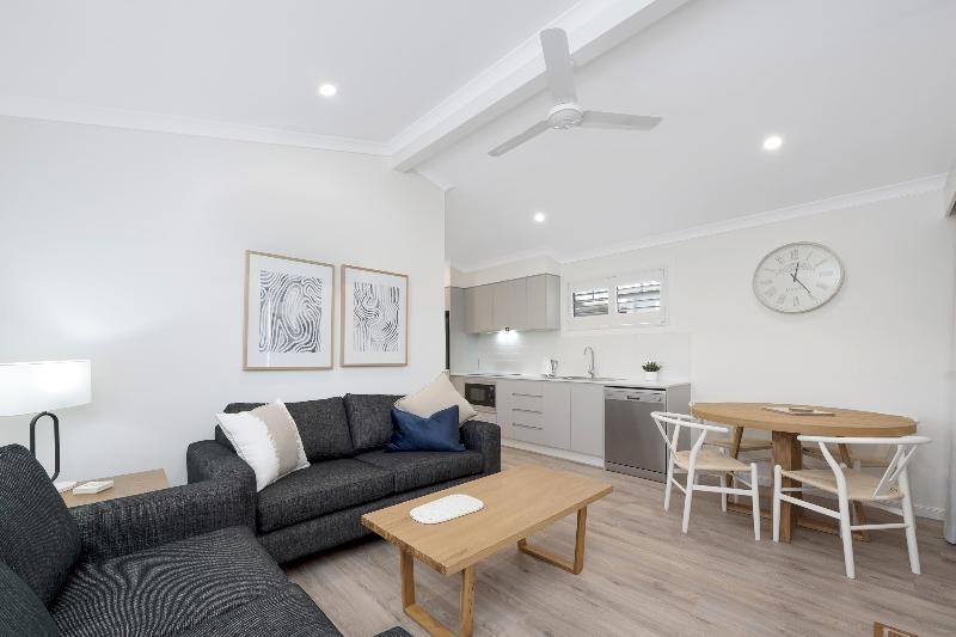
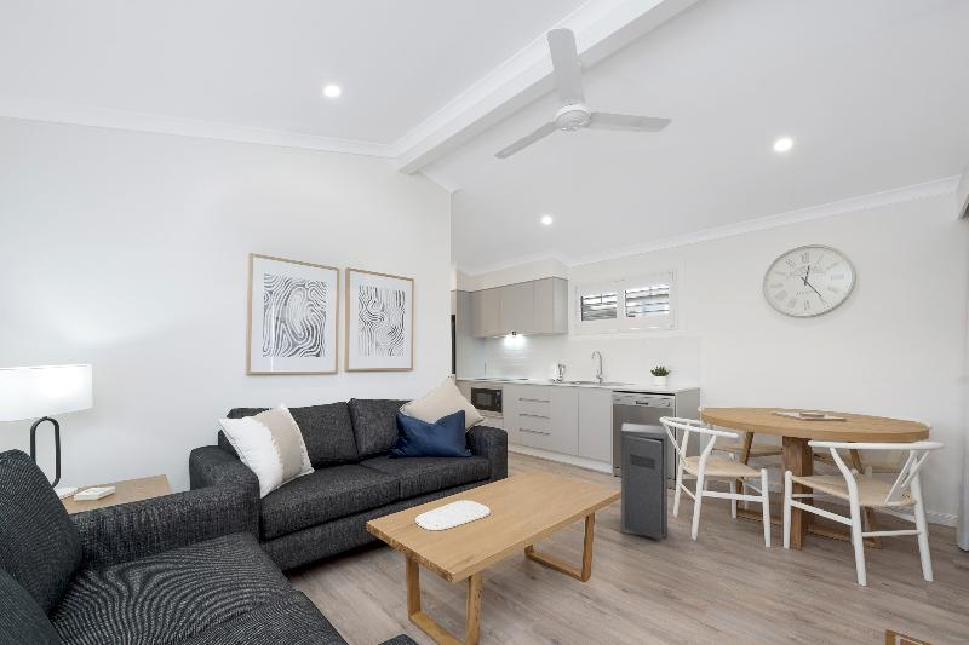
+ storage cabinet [620,422,669,541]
